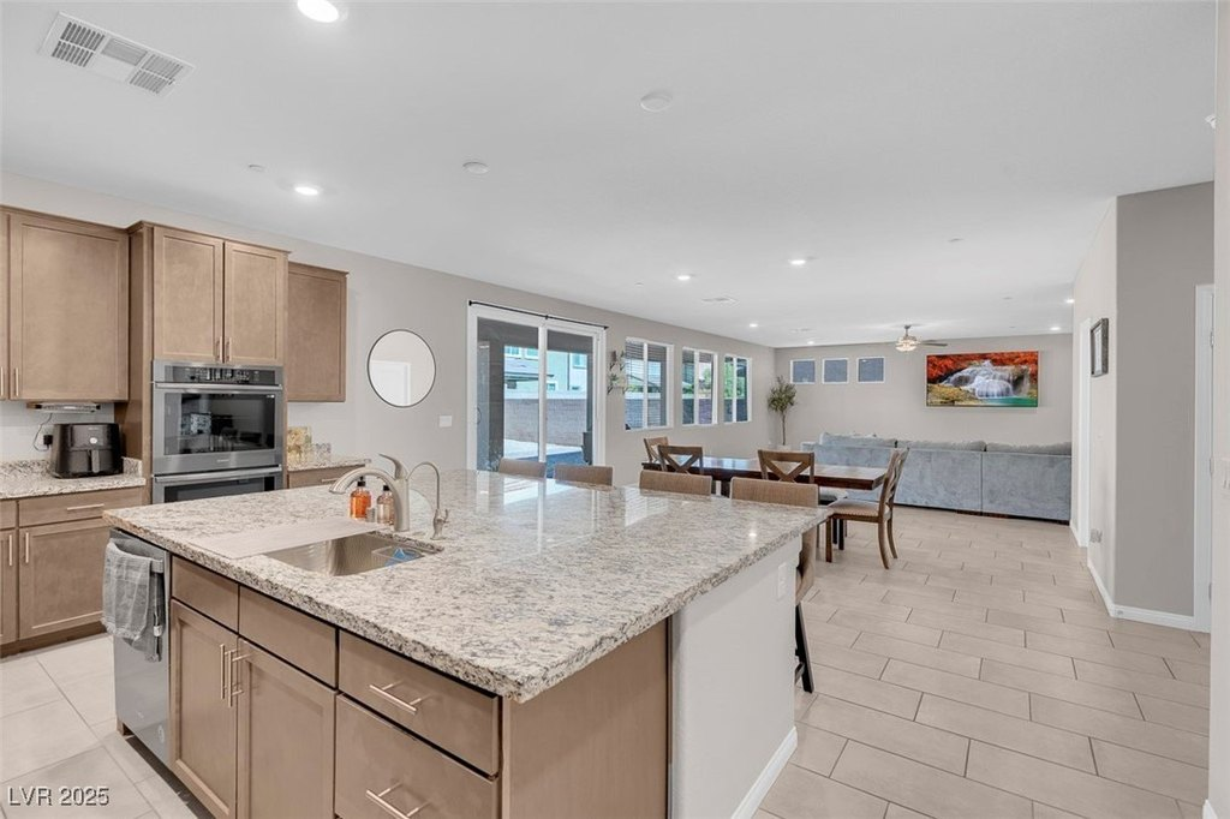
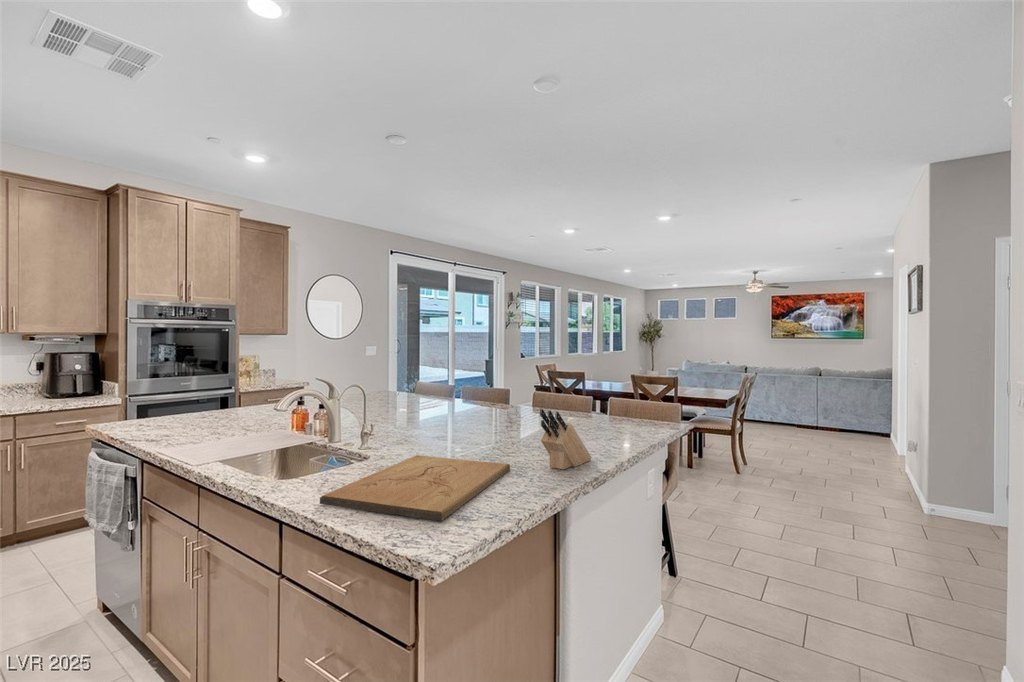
+ cutting board [318,454,511,522]
+ knife block [539,408,593,470]
